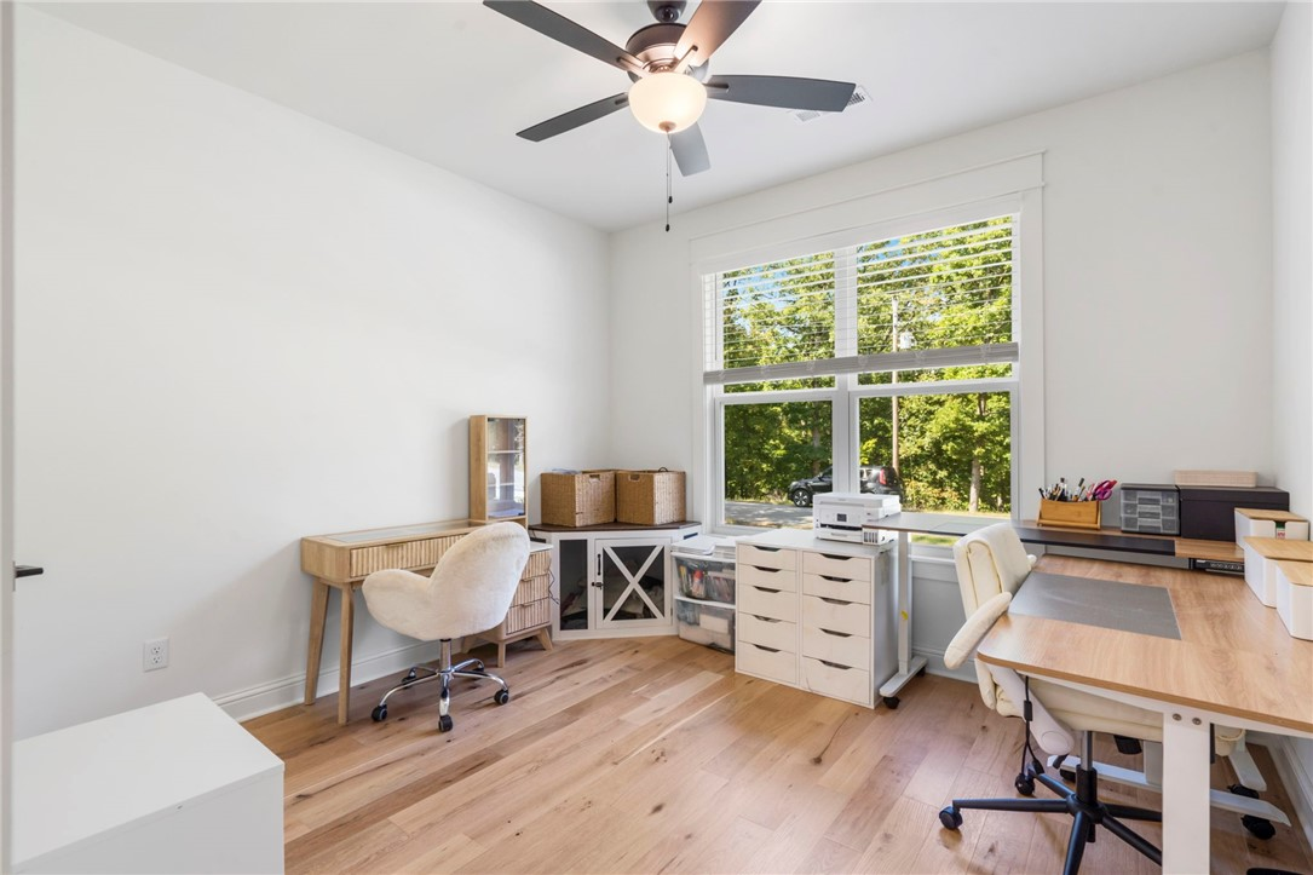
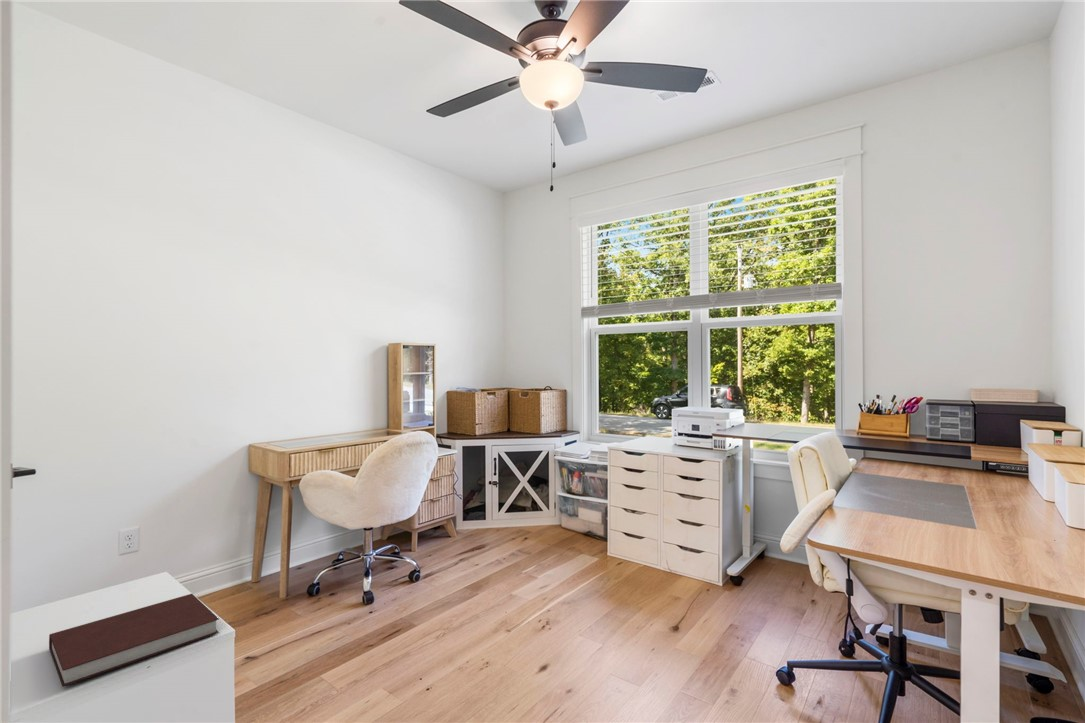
+ notebook [48,593,220,688]
